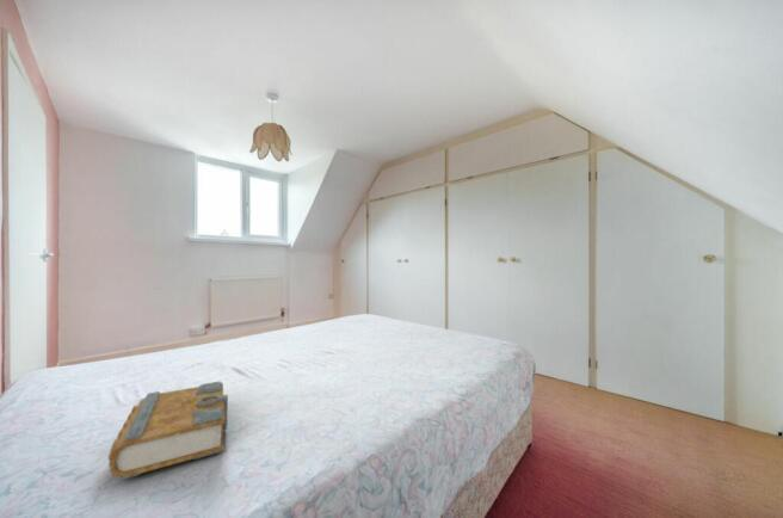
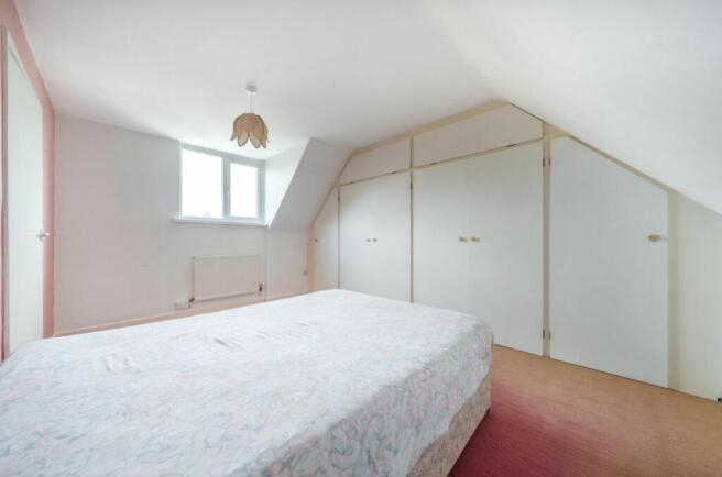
- book [107,381,229,481]
